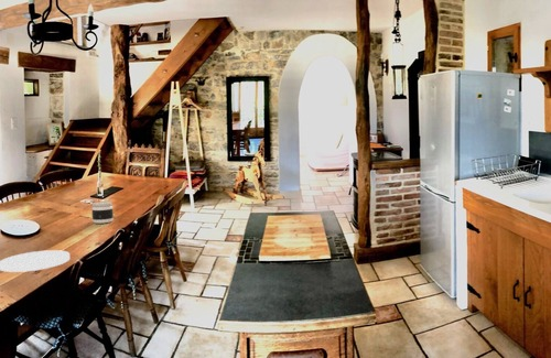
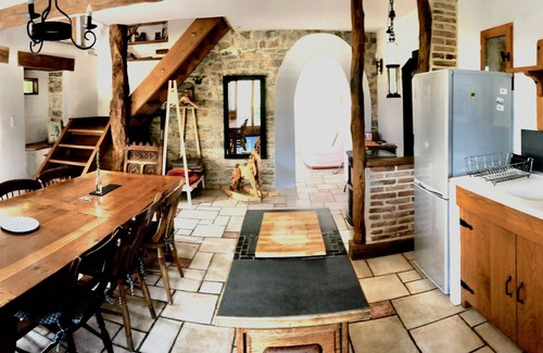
- jar [90,200,115,225]
- plate [0,249,71,273]
